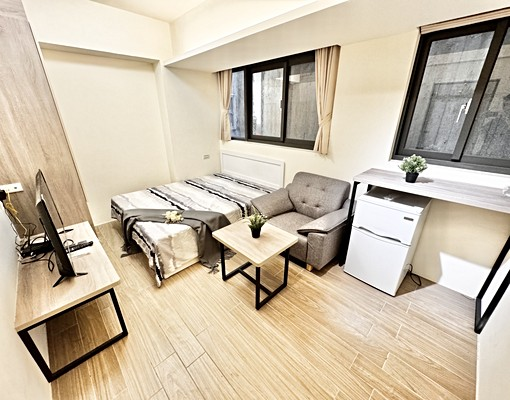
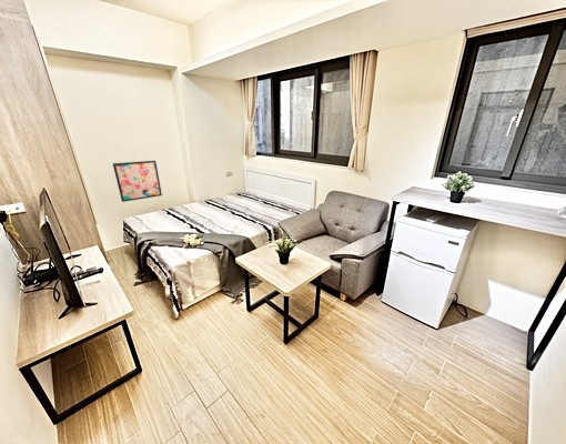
+ wall art [112,160,163,203]
